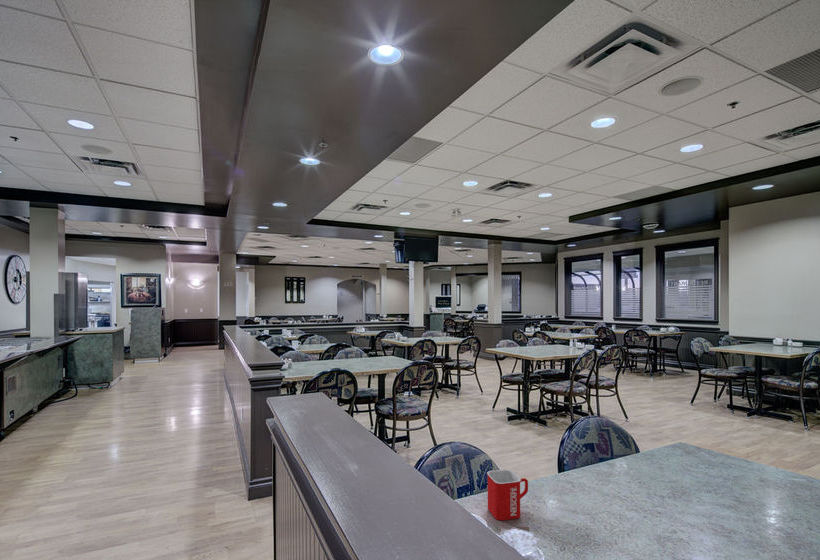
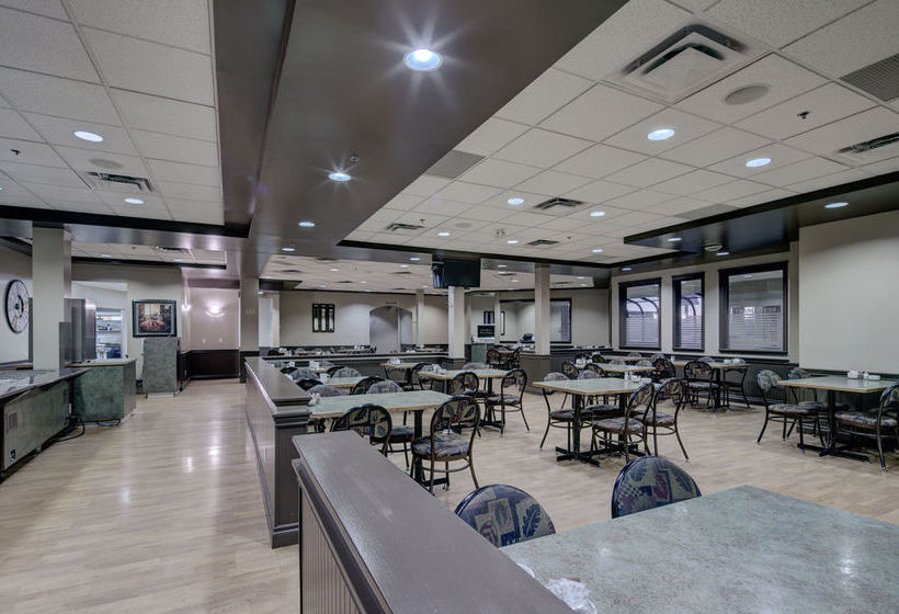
- mug [486,469,529,521]
